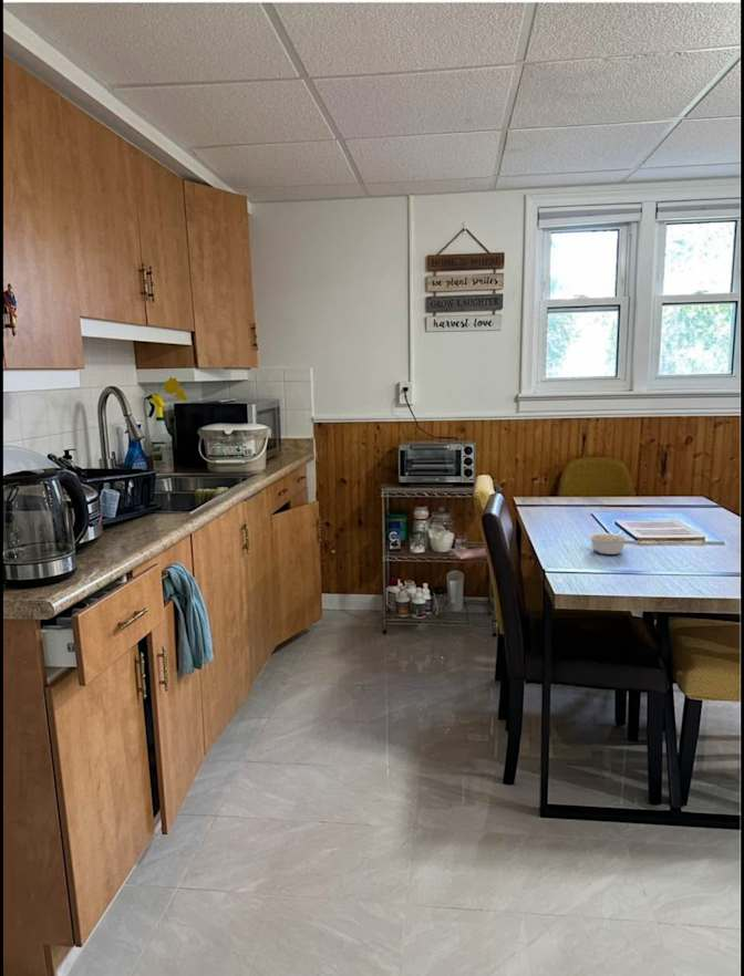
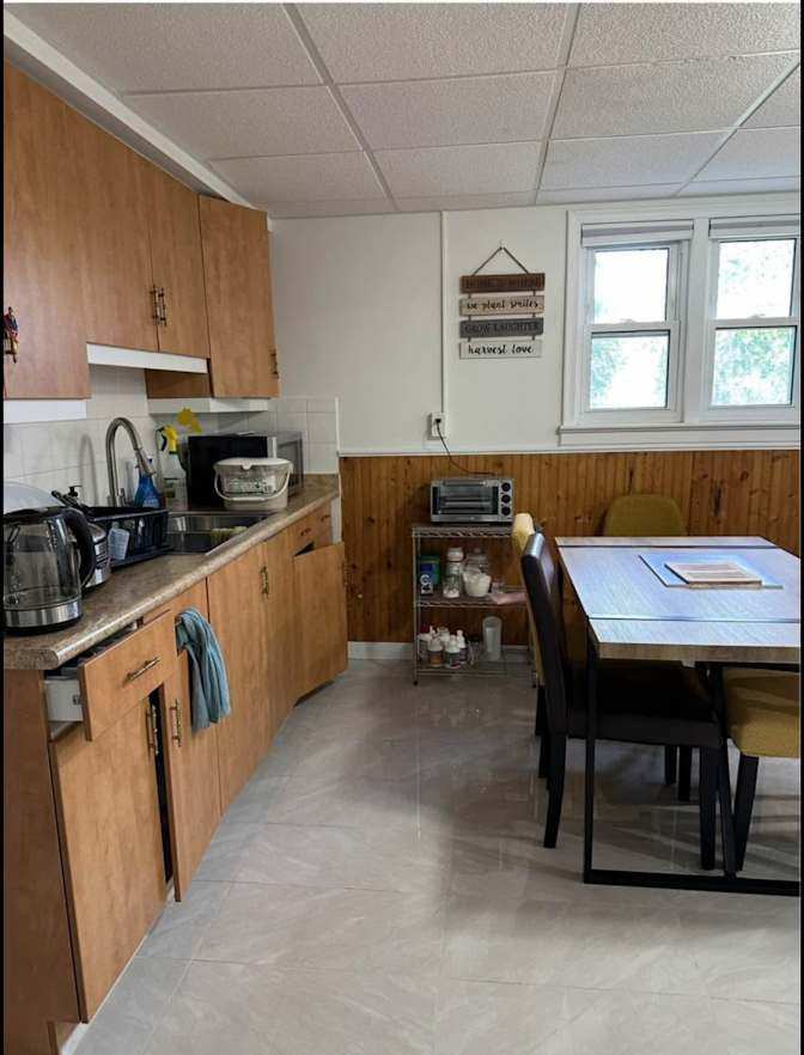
- legume [587,529,629,556]
